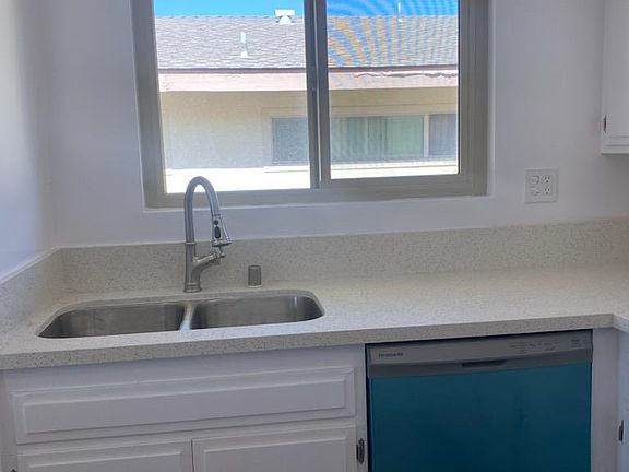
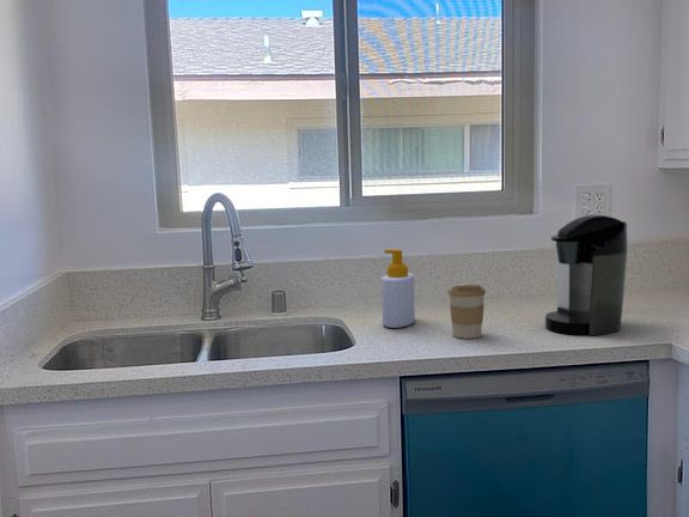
+ coffee maker [544,213,629,336]
+ coffee cup [447,284,487,340]
+ soap bottle [380,249,416,329]
